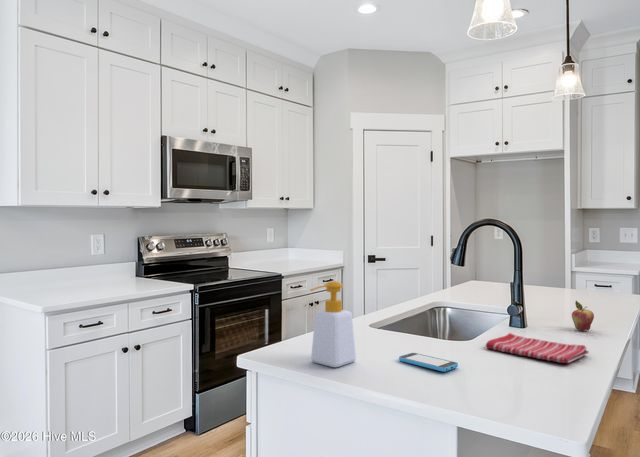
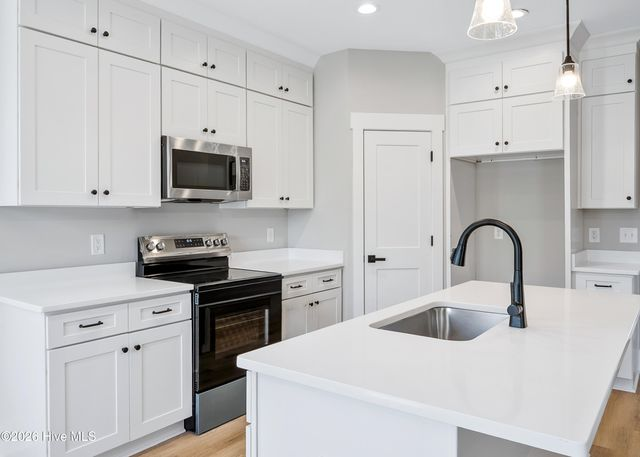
- smartphone [398,352,459,373]
- soap bottle [310,280,357,368]
- dish towel [485,332,590,364]
- fruit [571,300,595,332]
